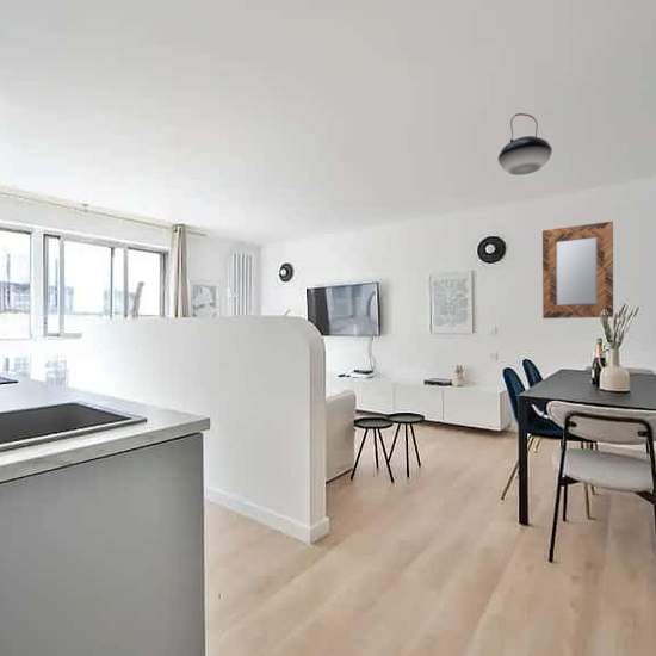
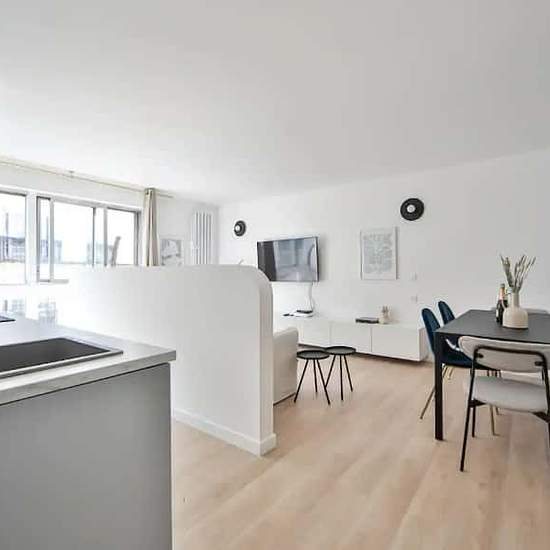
- home mirror [541,221,614,320]
- pendant light [497,112,553,177]
